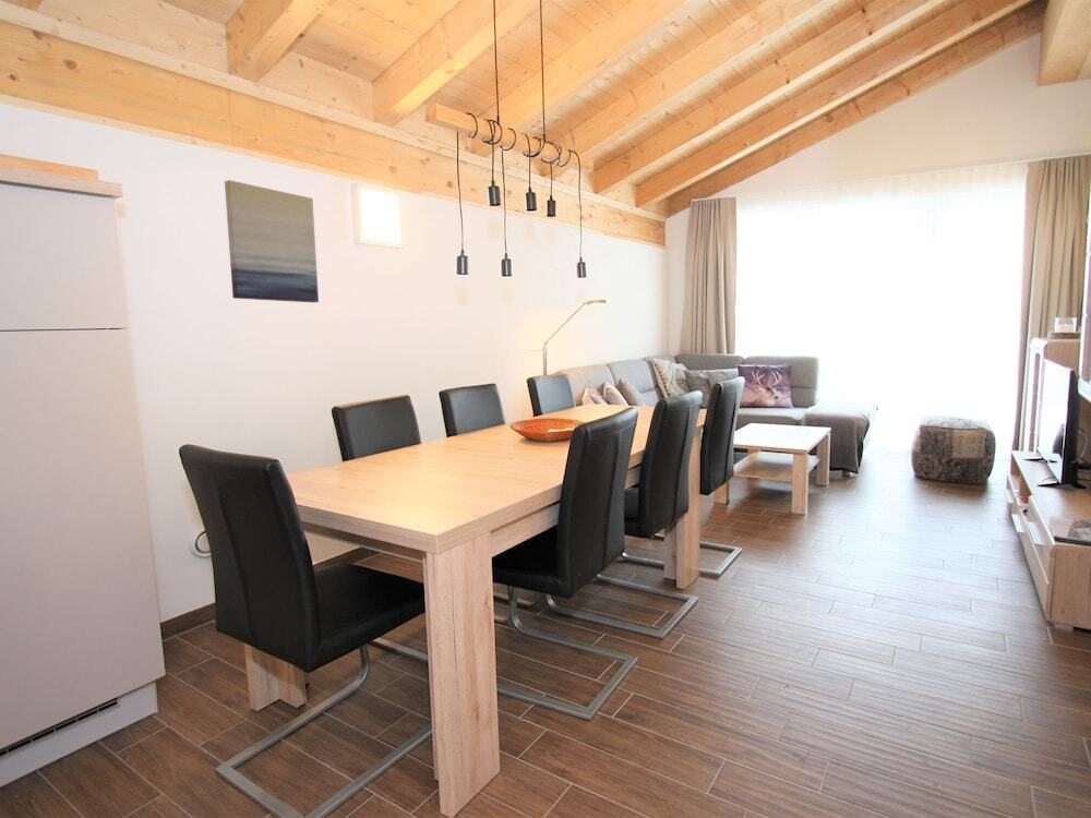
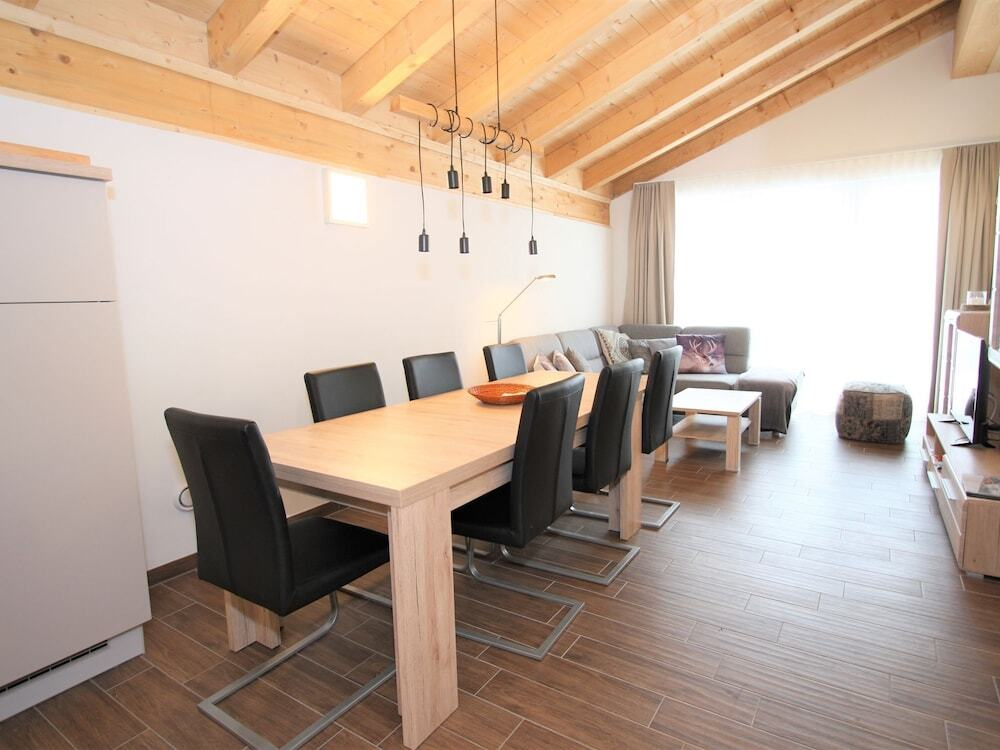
- wall art [224,179,320,303]
